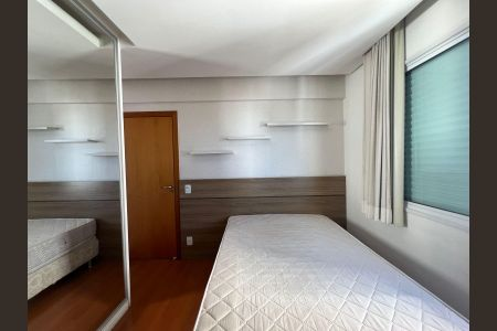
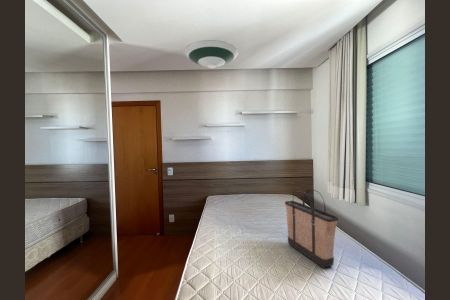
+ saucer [184,39,239,69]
+ shopping bag [284,189,339,269]
